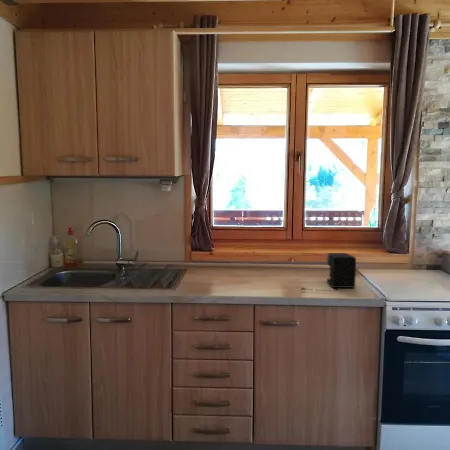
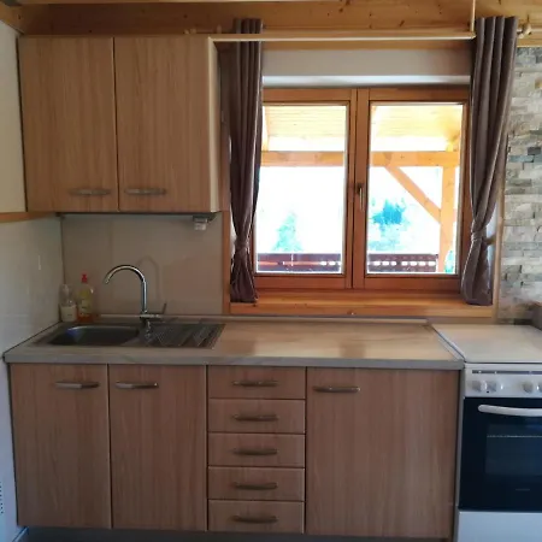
- coffee maker [300,252,357,292]
